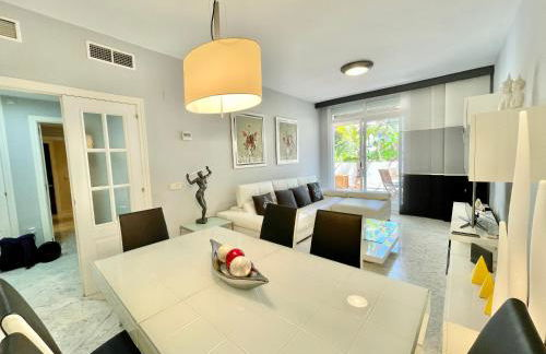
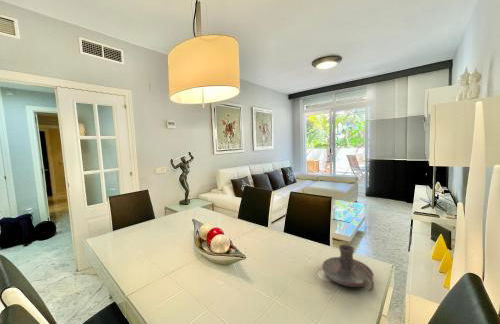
+ candle holder [321,243,375,292]
